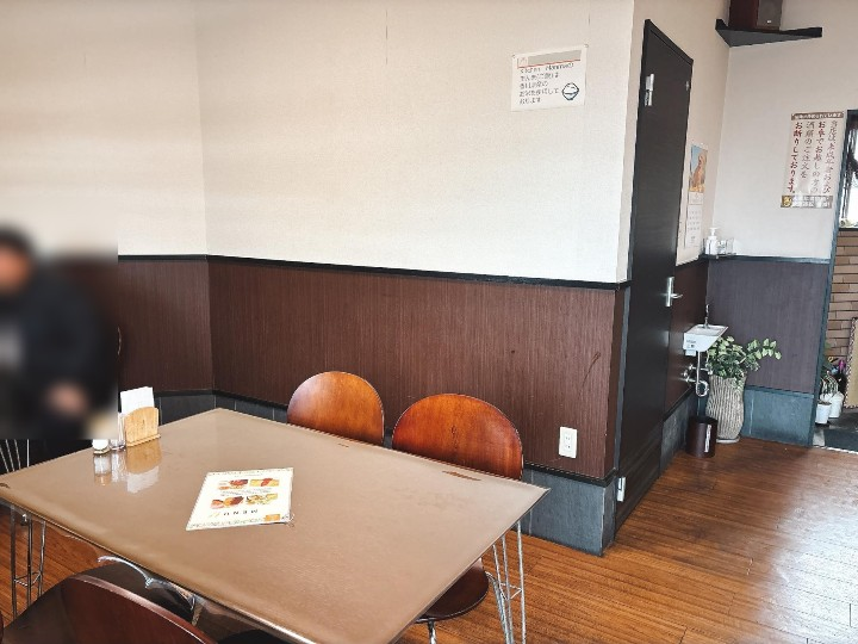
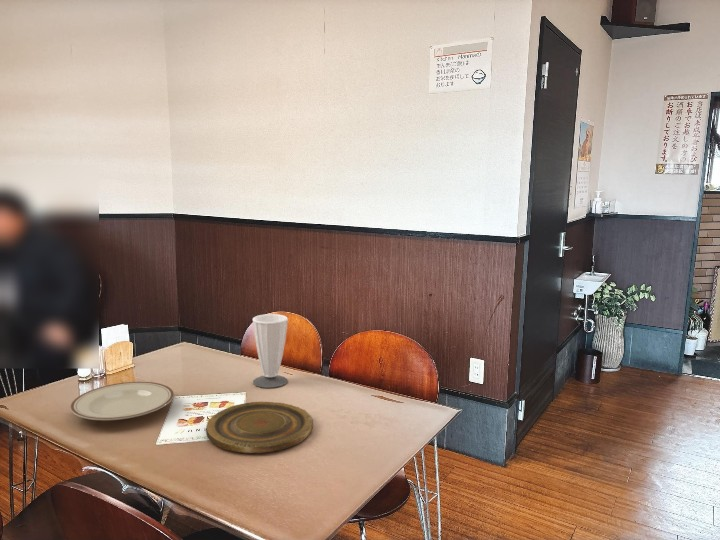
+ plate [205,401,314,454]
+ plate [69,381,175,421]
+ cup [252,313,289,389]
